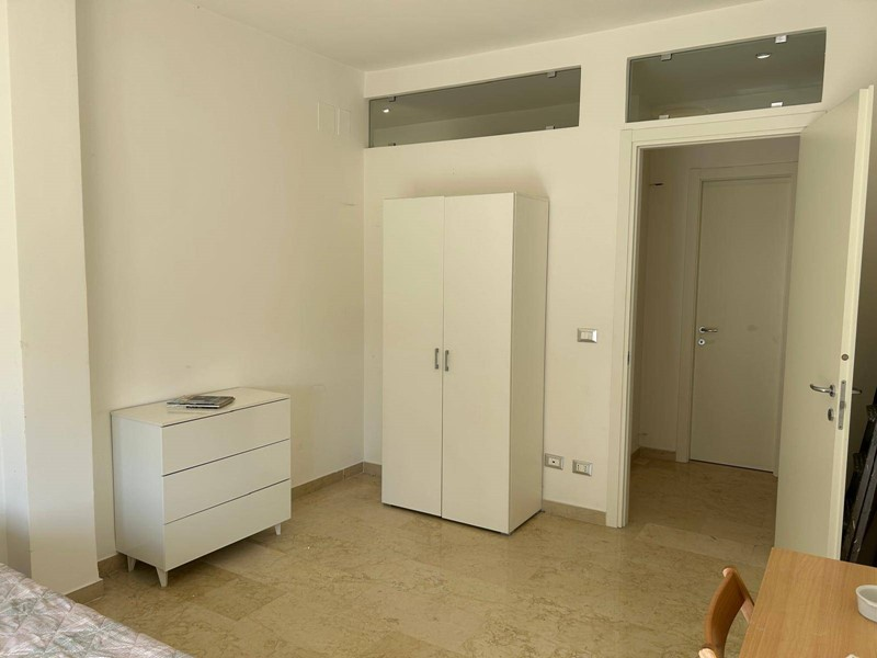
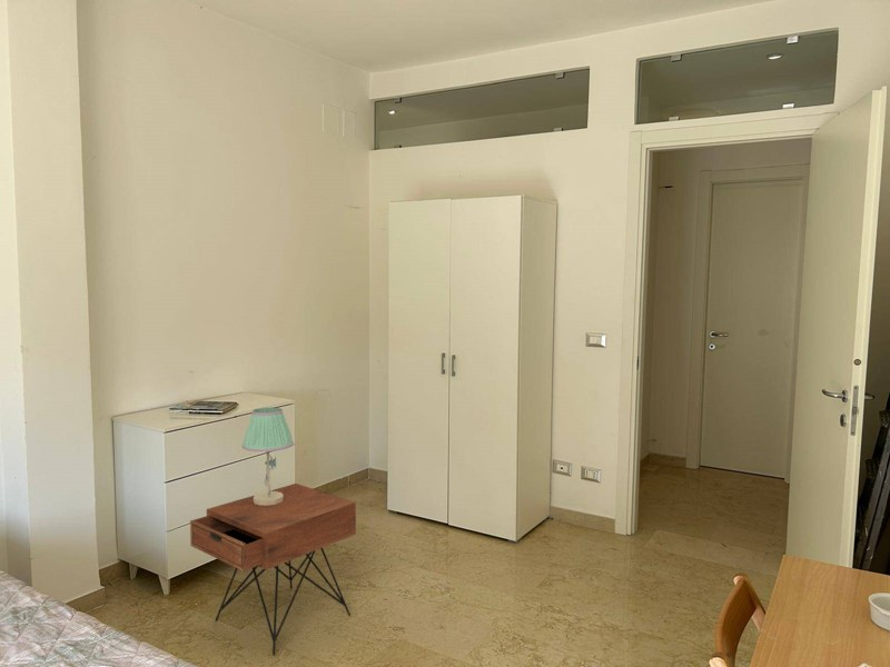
+ table lamp [241,407,295,506]
+ nightstand [189,482,357,656]
